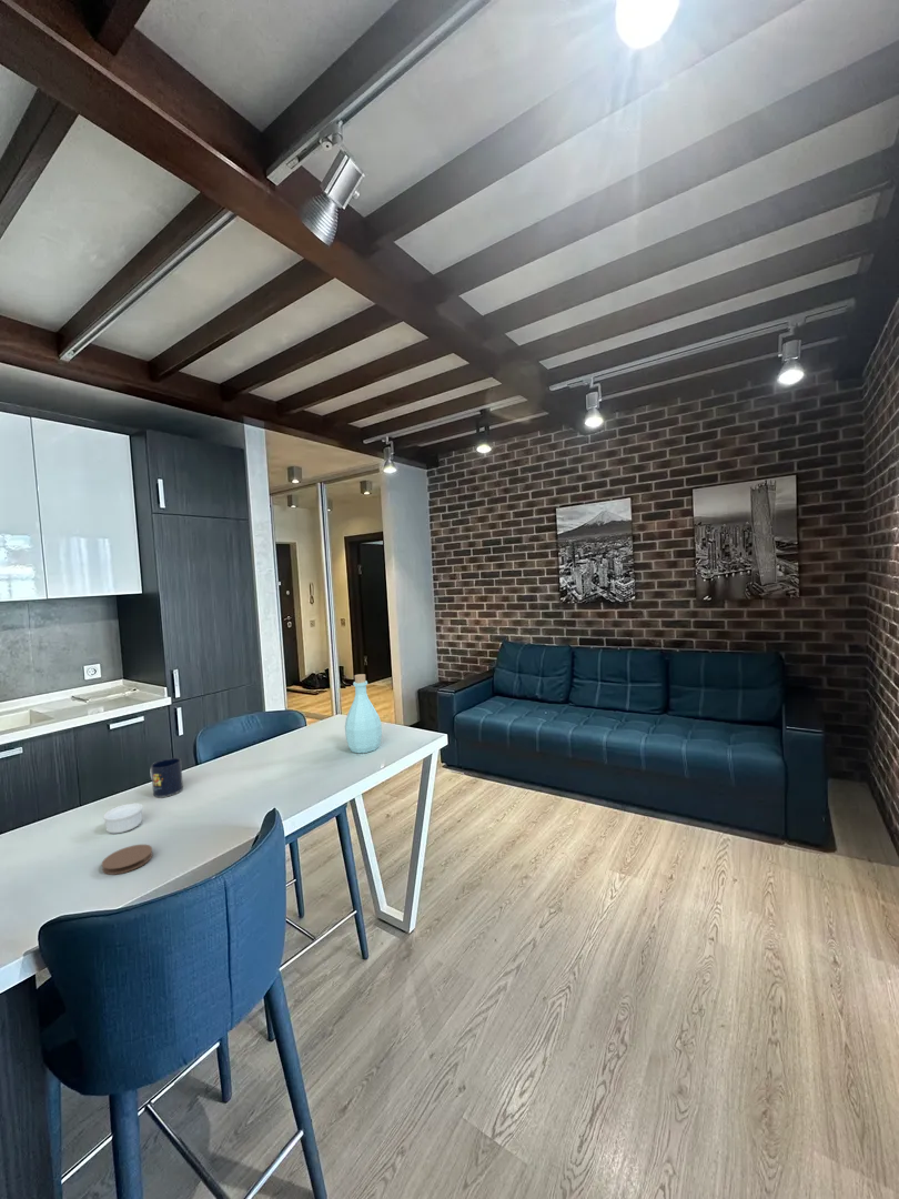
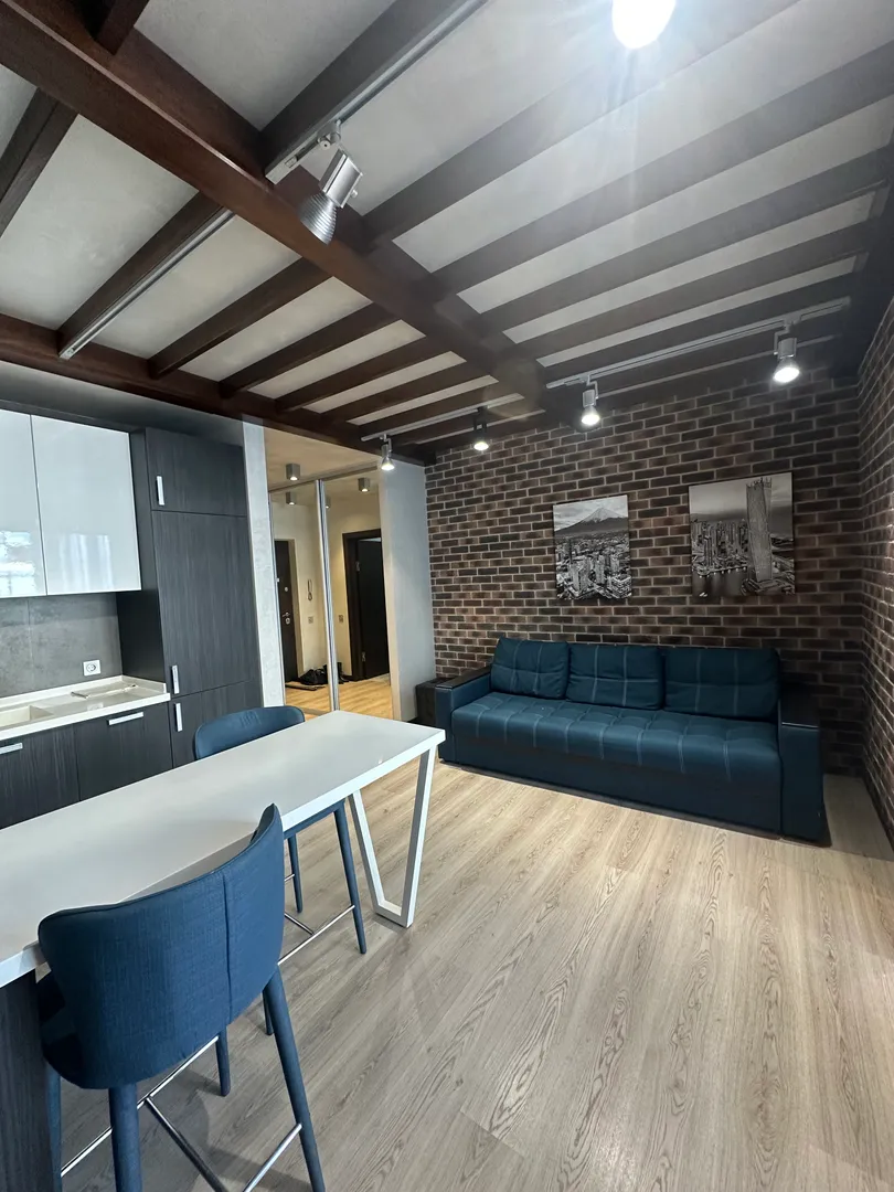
- bottle [344,673,383,754]
- ramekin [102,803,144,834]
- mug [150,757,184,798]
- coaster [101,844,154,876]
